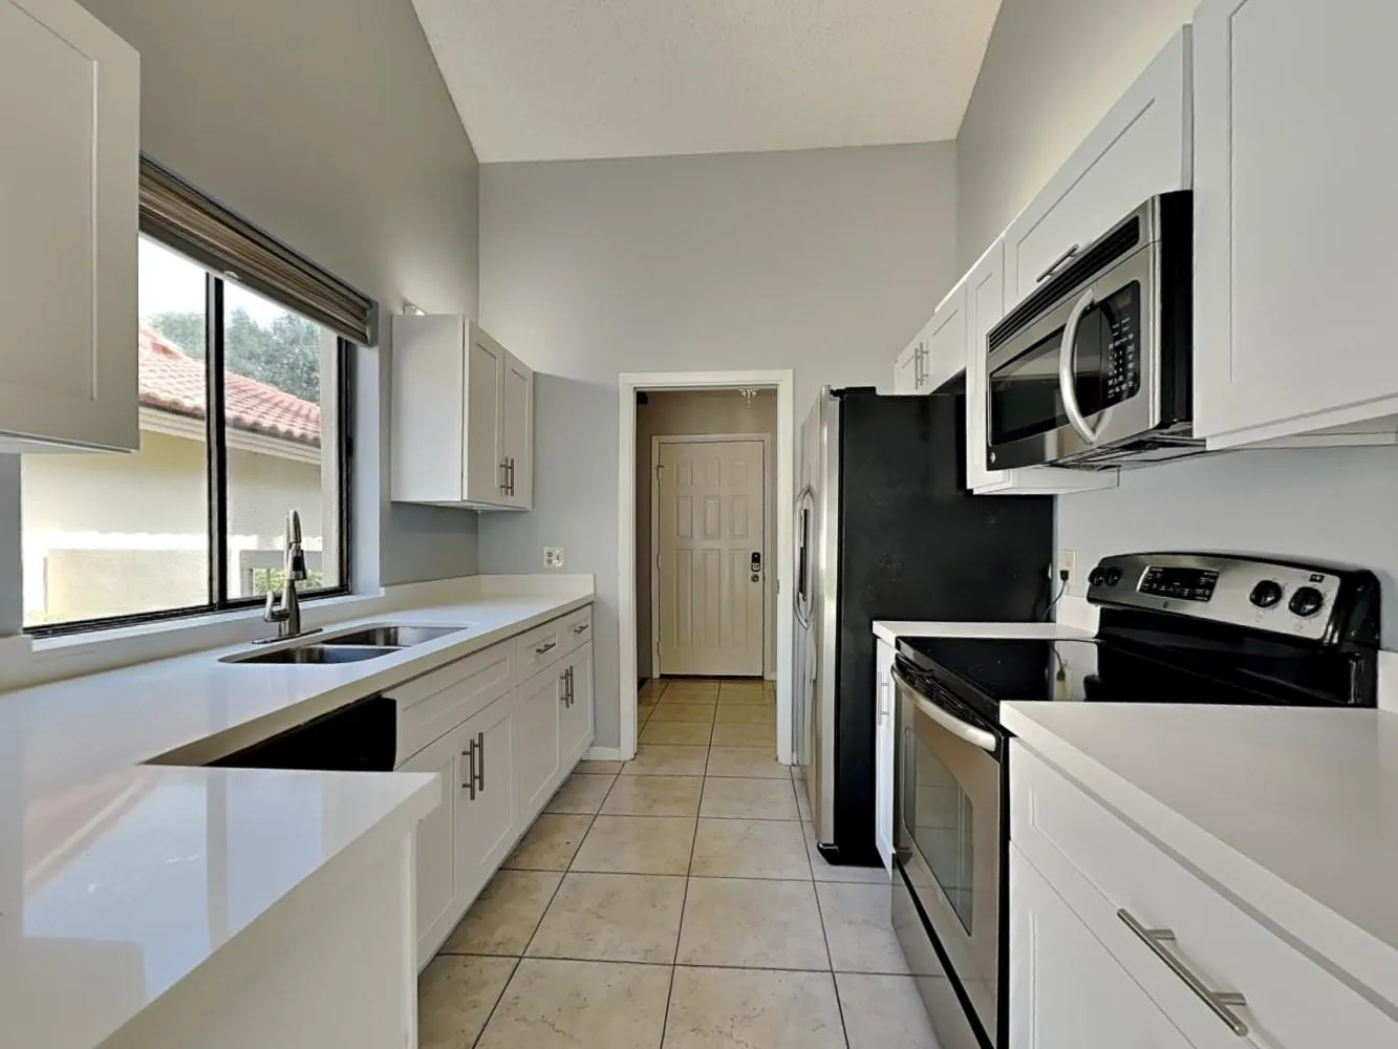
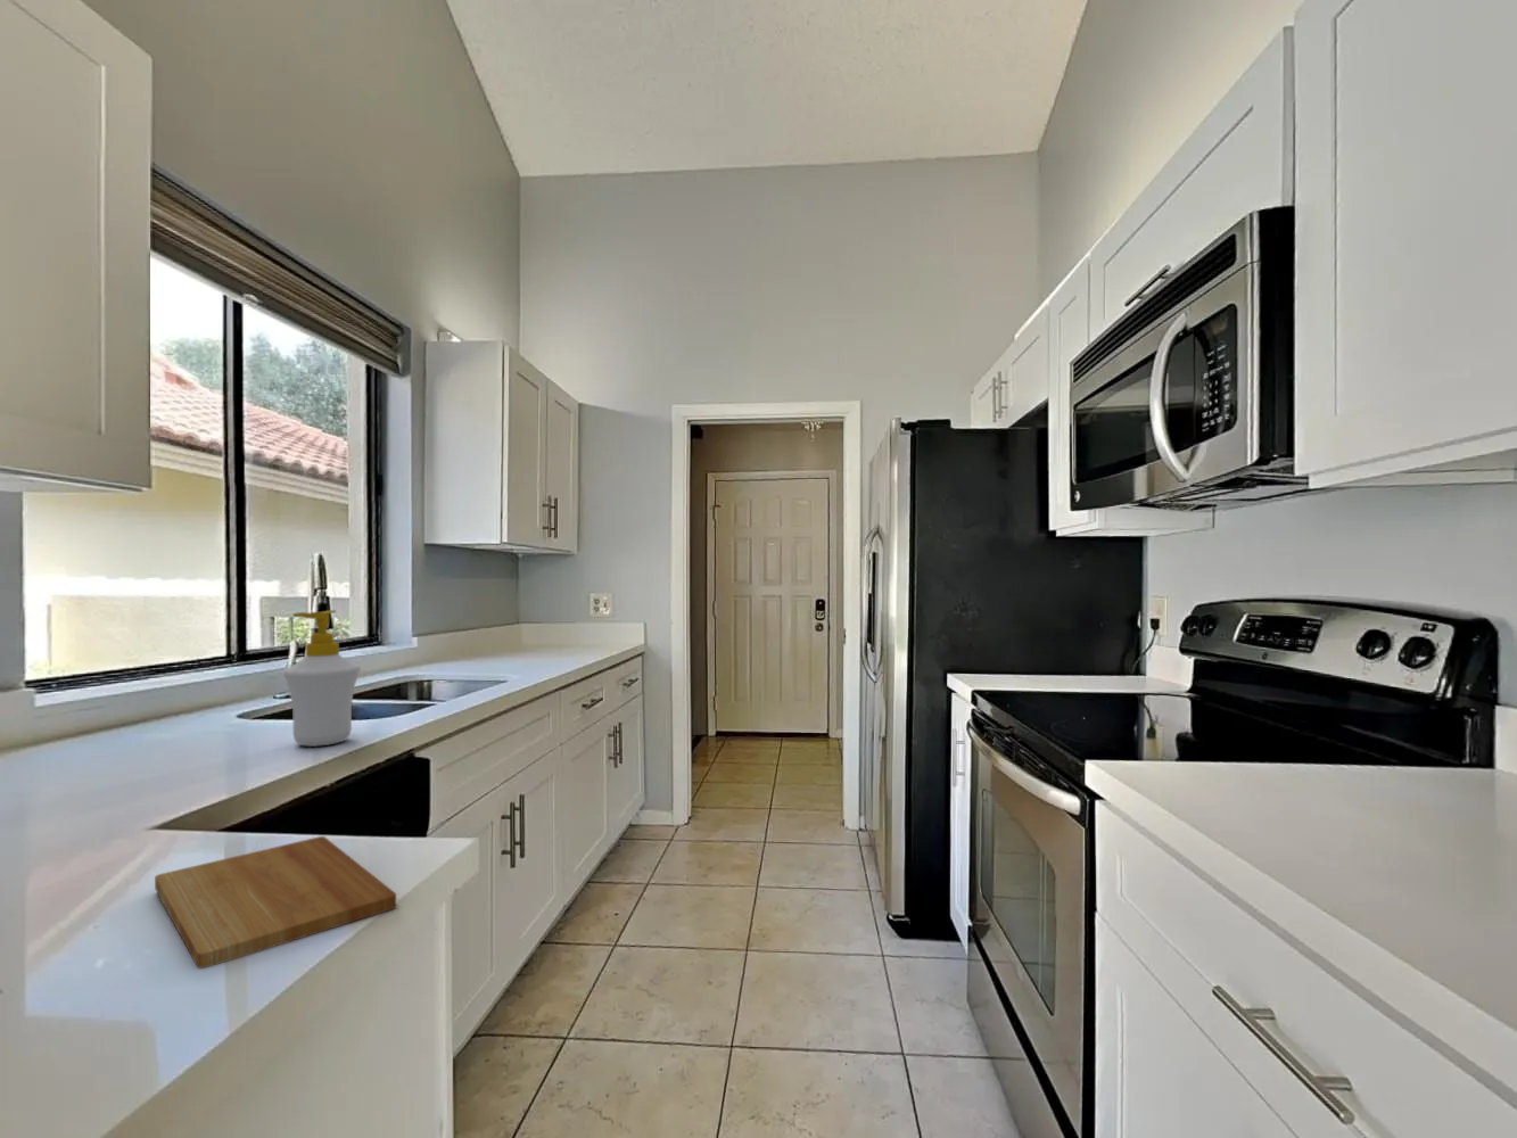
+ soap bottle [282,608,362,747]
+ cutting board [154,836,397,969]
